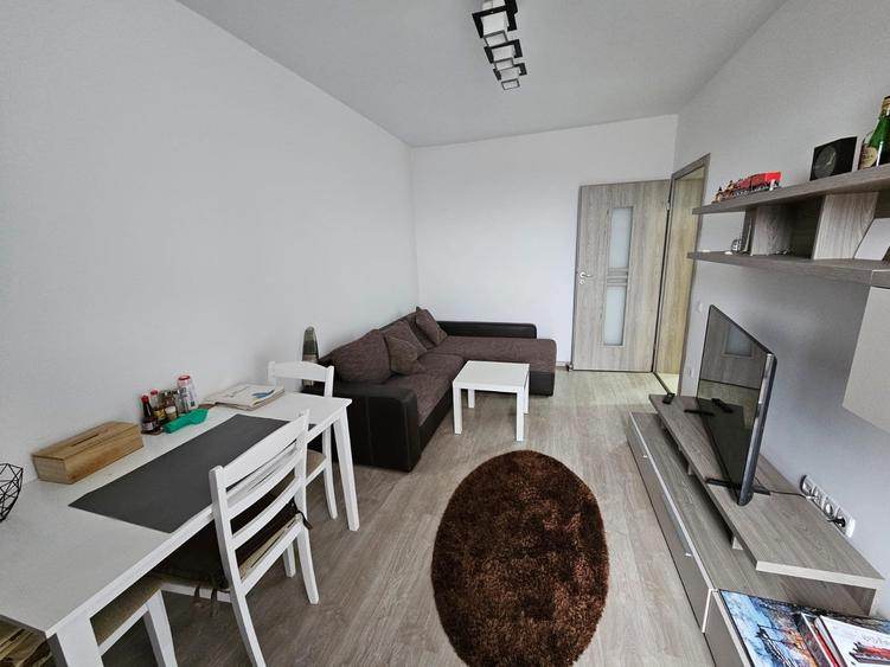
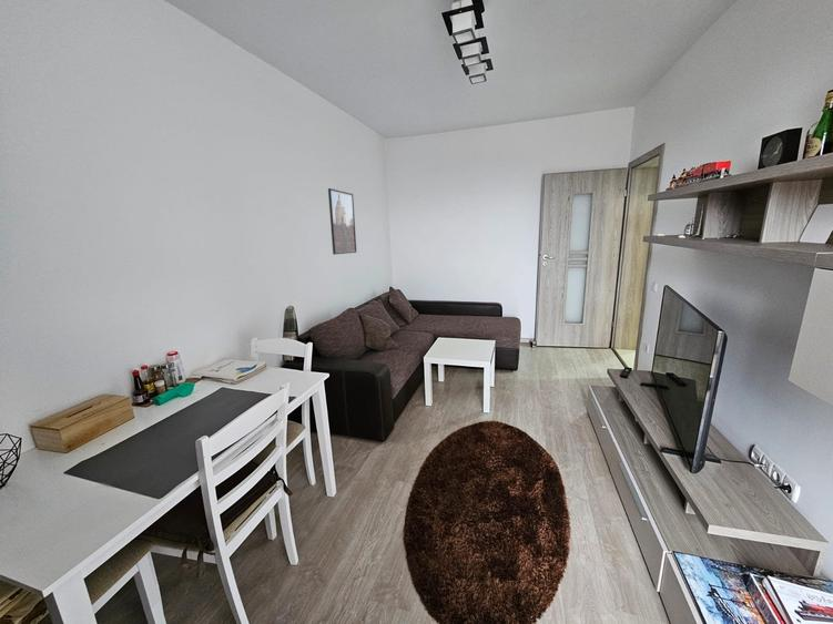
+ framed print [327,187,357,256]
